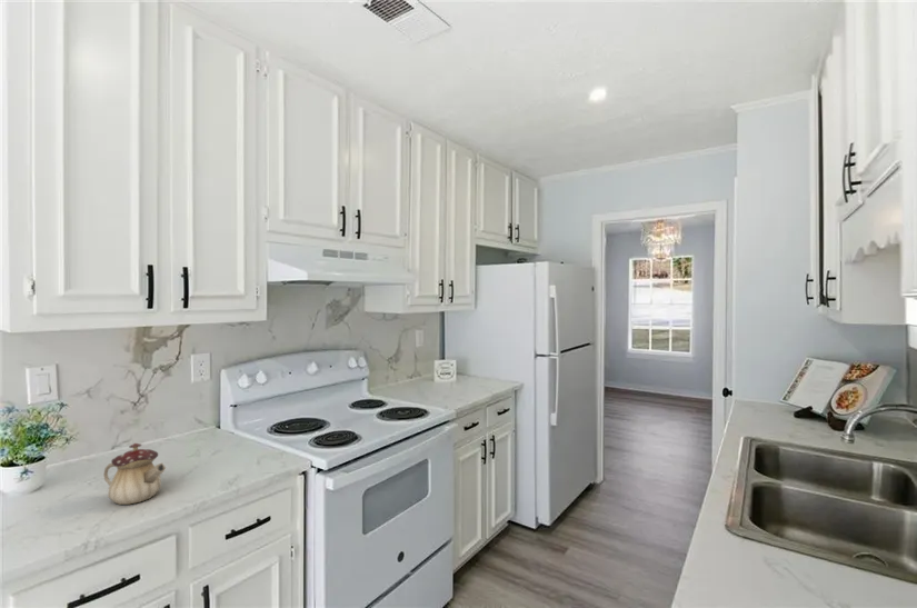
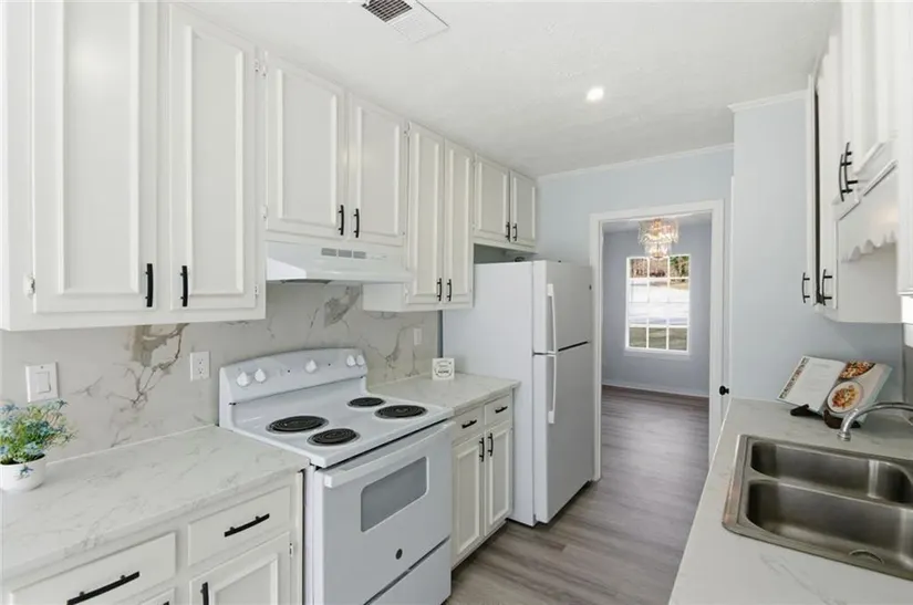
- teapot [102,442,167,506]
